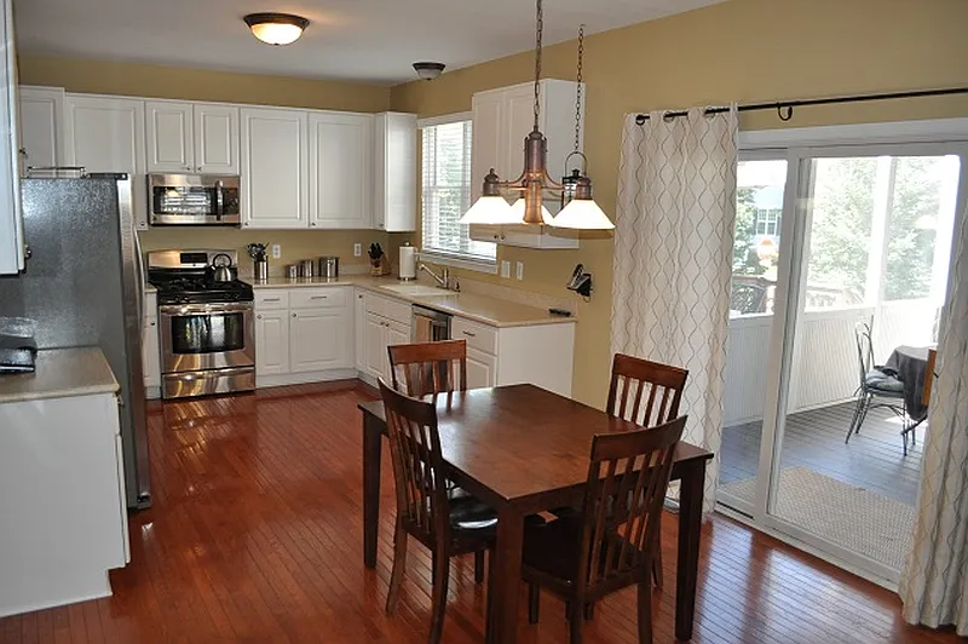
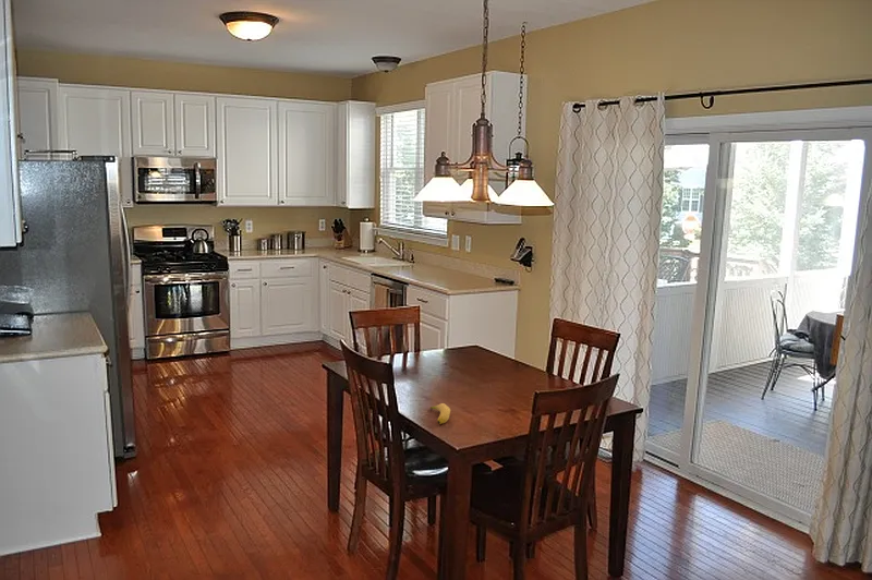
+ banana [428,402,451,425]
